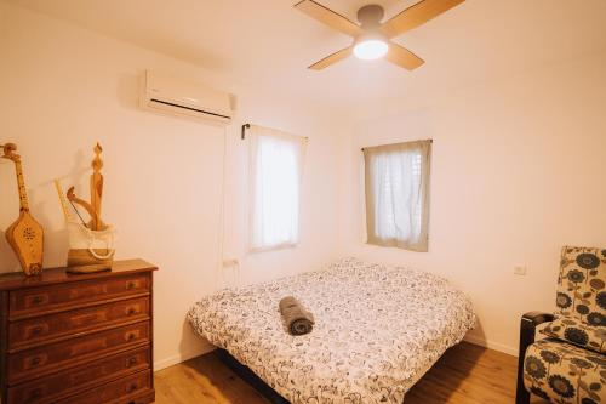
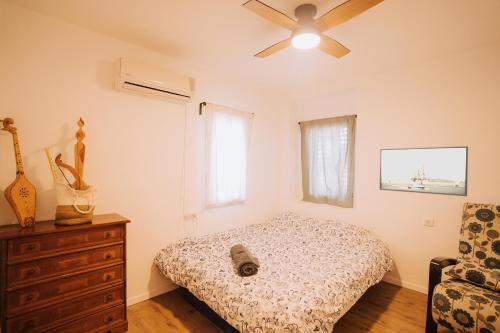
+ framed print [379,145,469,197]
